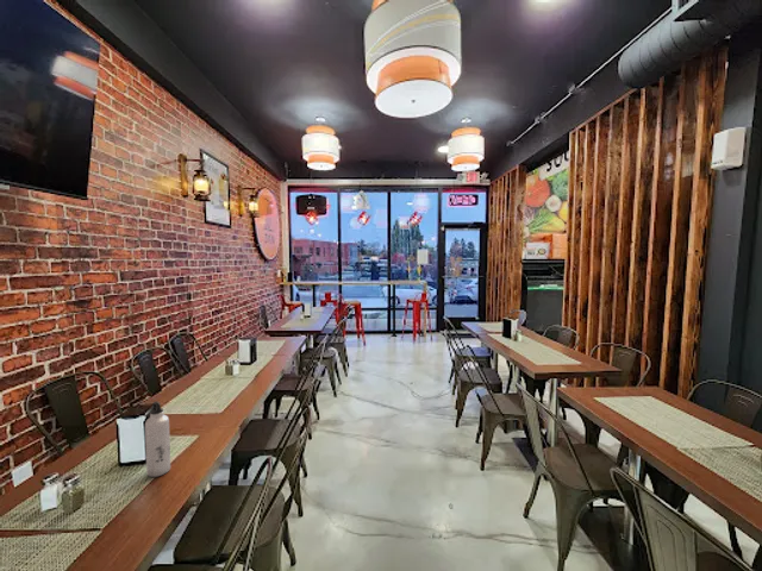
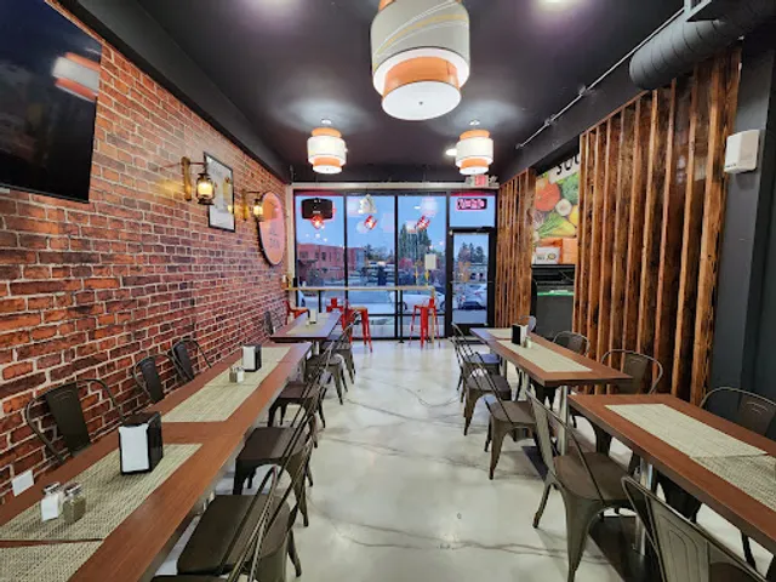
- water bottle [144,400,171,478]
